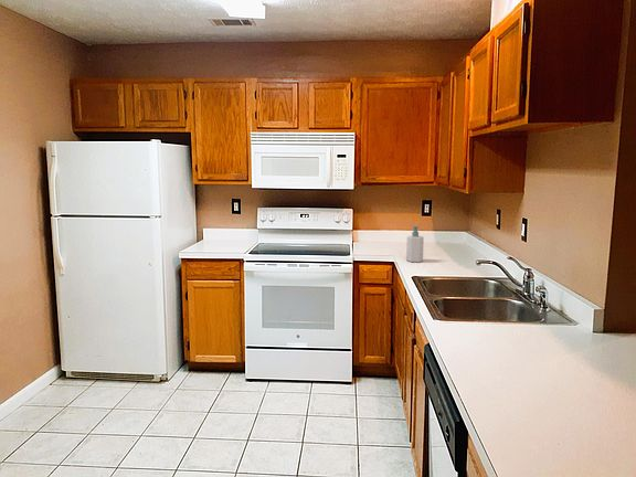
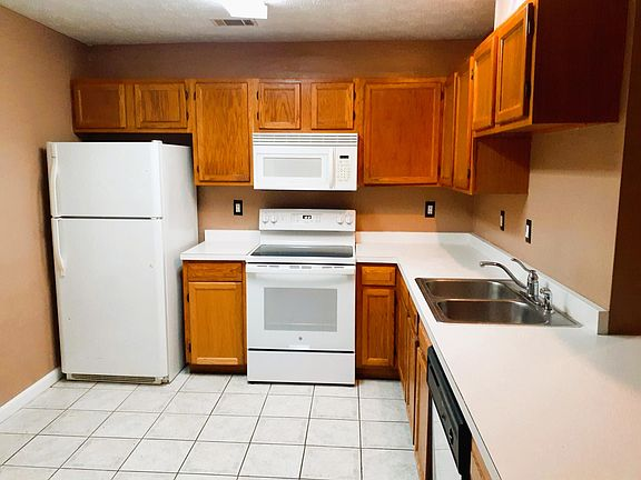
- soap bottle [405,225,425,263]
